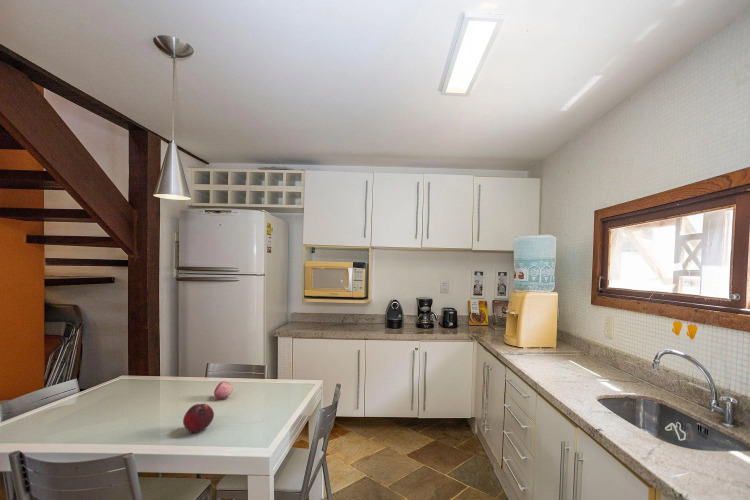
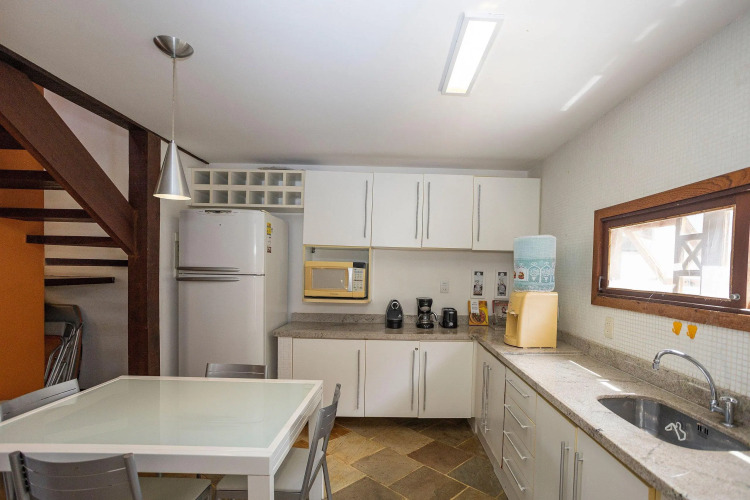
- fruit [182,403,215,434]
- fruit [213,380,234,400]
